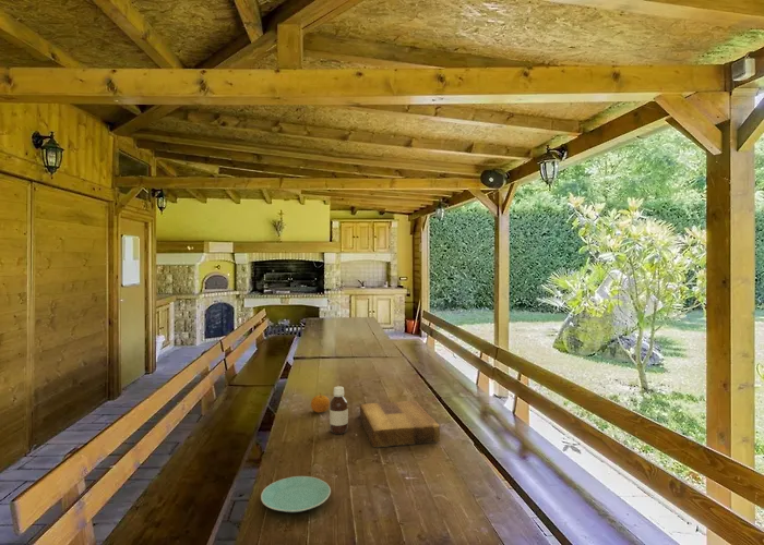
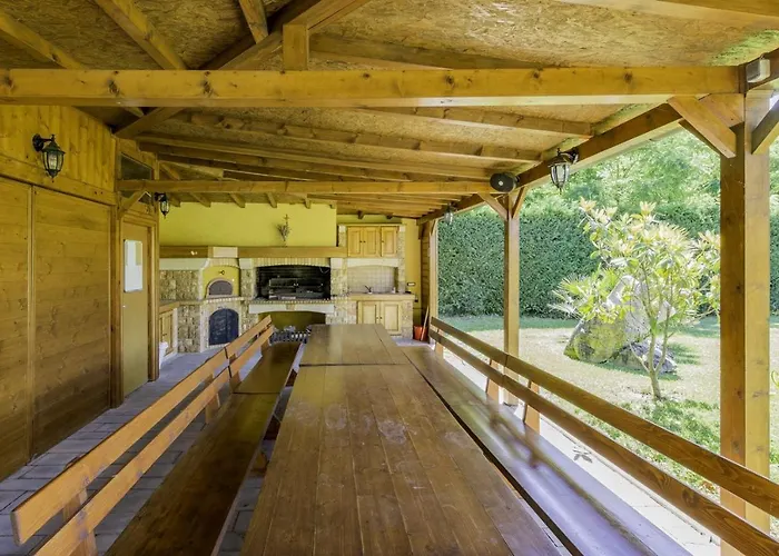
- cutting board [359,400,441,448]
- fruit [310,392,331,414]
- plate [260,475,332,513]
- bottle [329,386,349,435]
